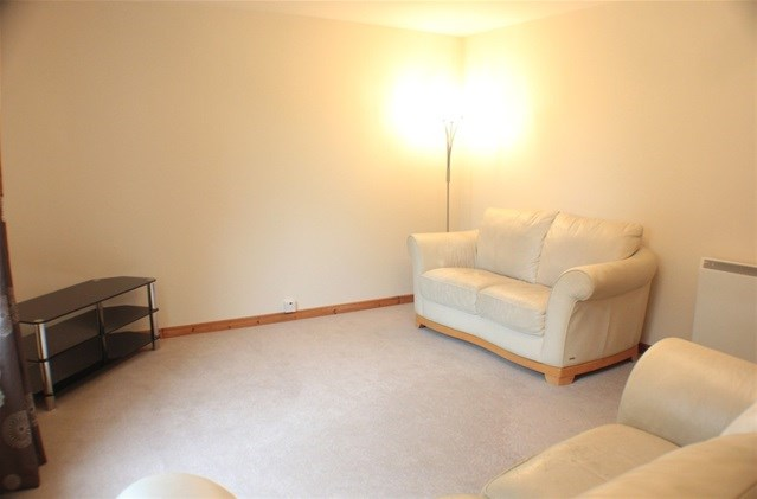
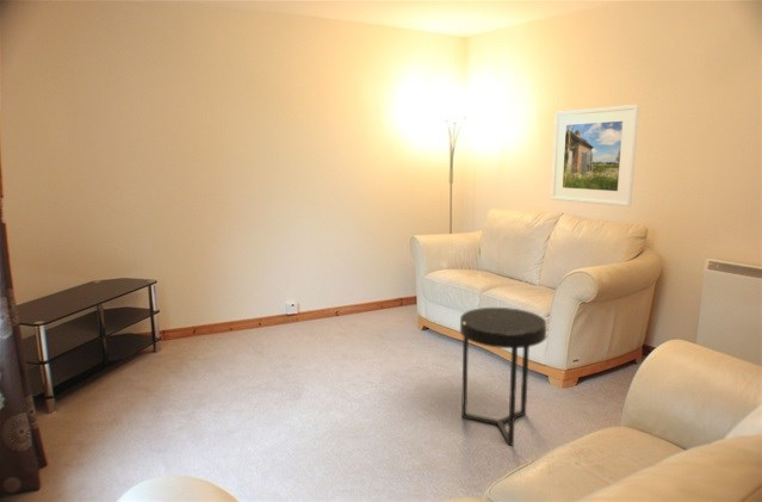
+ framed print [550,104,640,207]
+ side table [459,306,547,447]
